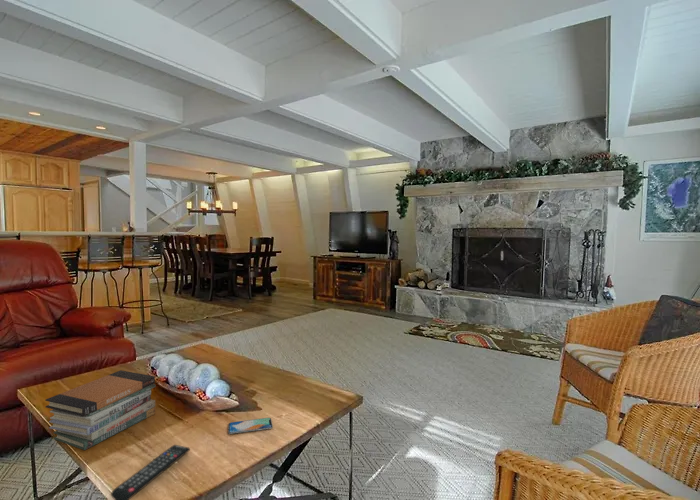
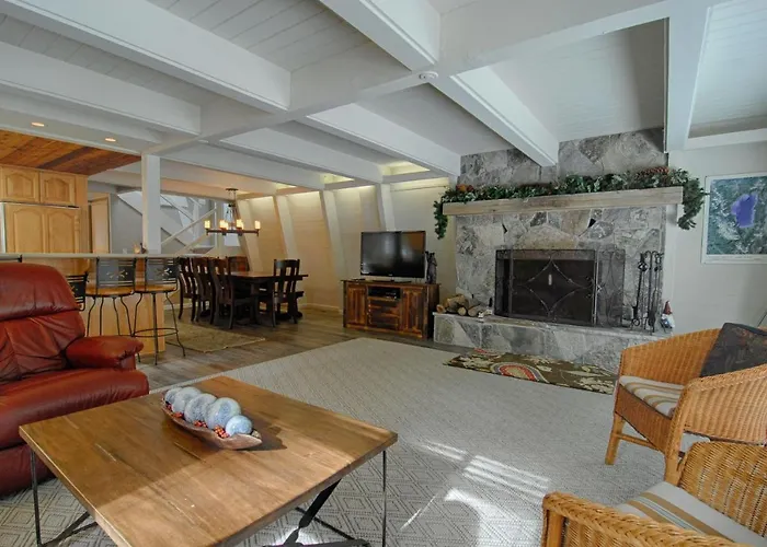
- book stack [44,369,157,451]
- smartphone [227,417,274,435]
- remote control [110,444,191,500]
